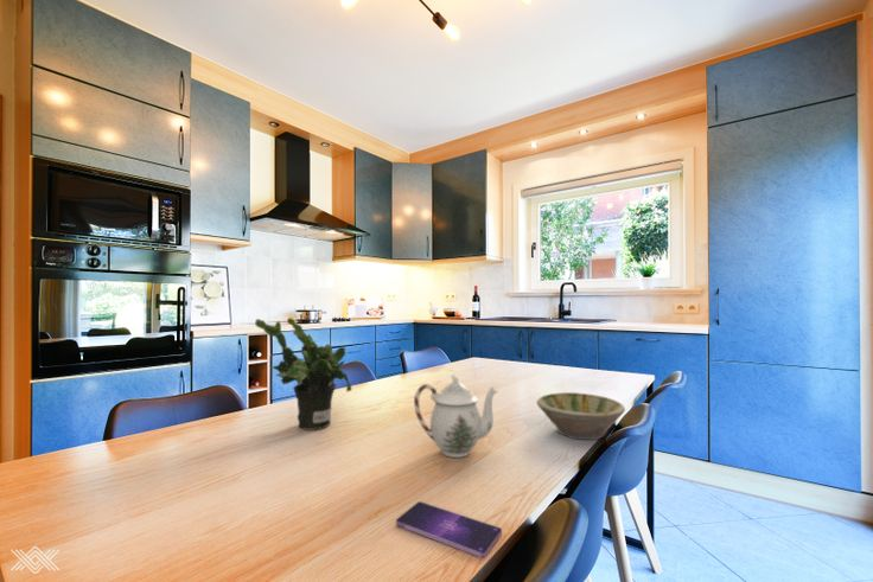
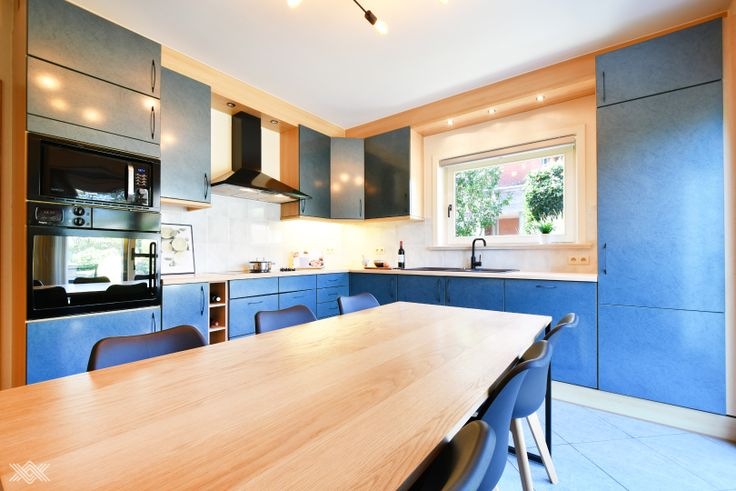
- smartphone [395,500,503,558]
- potted plant [254,316,352,431]
- teapot [413,373,499,459]
- bowl [535,391,626,441]
